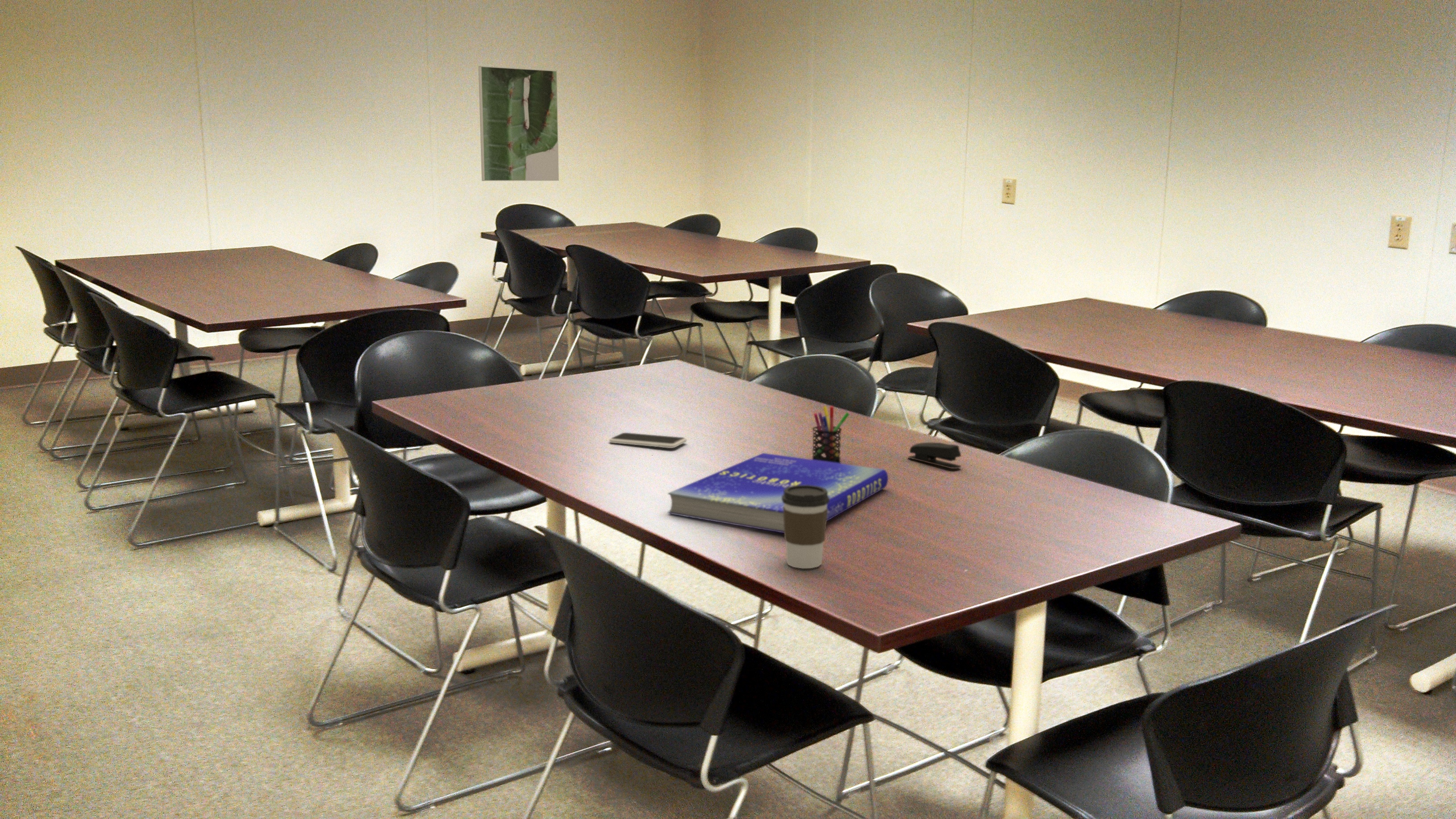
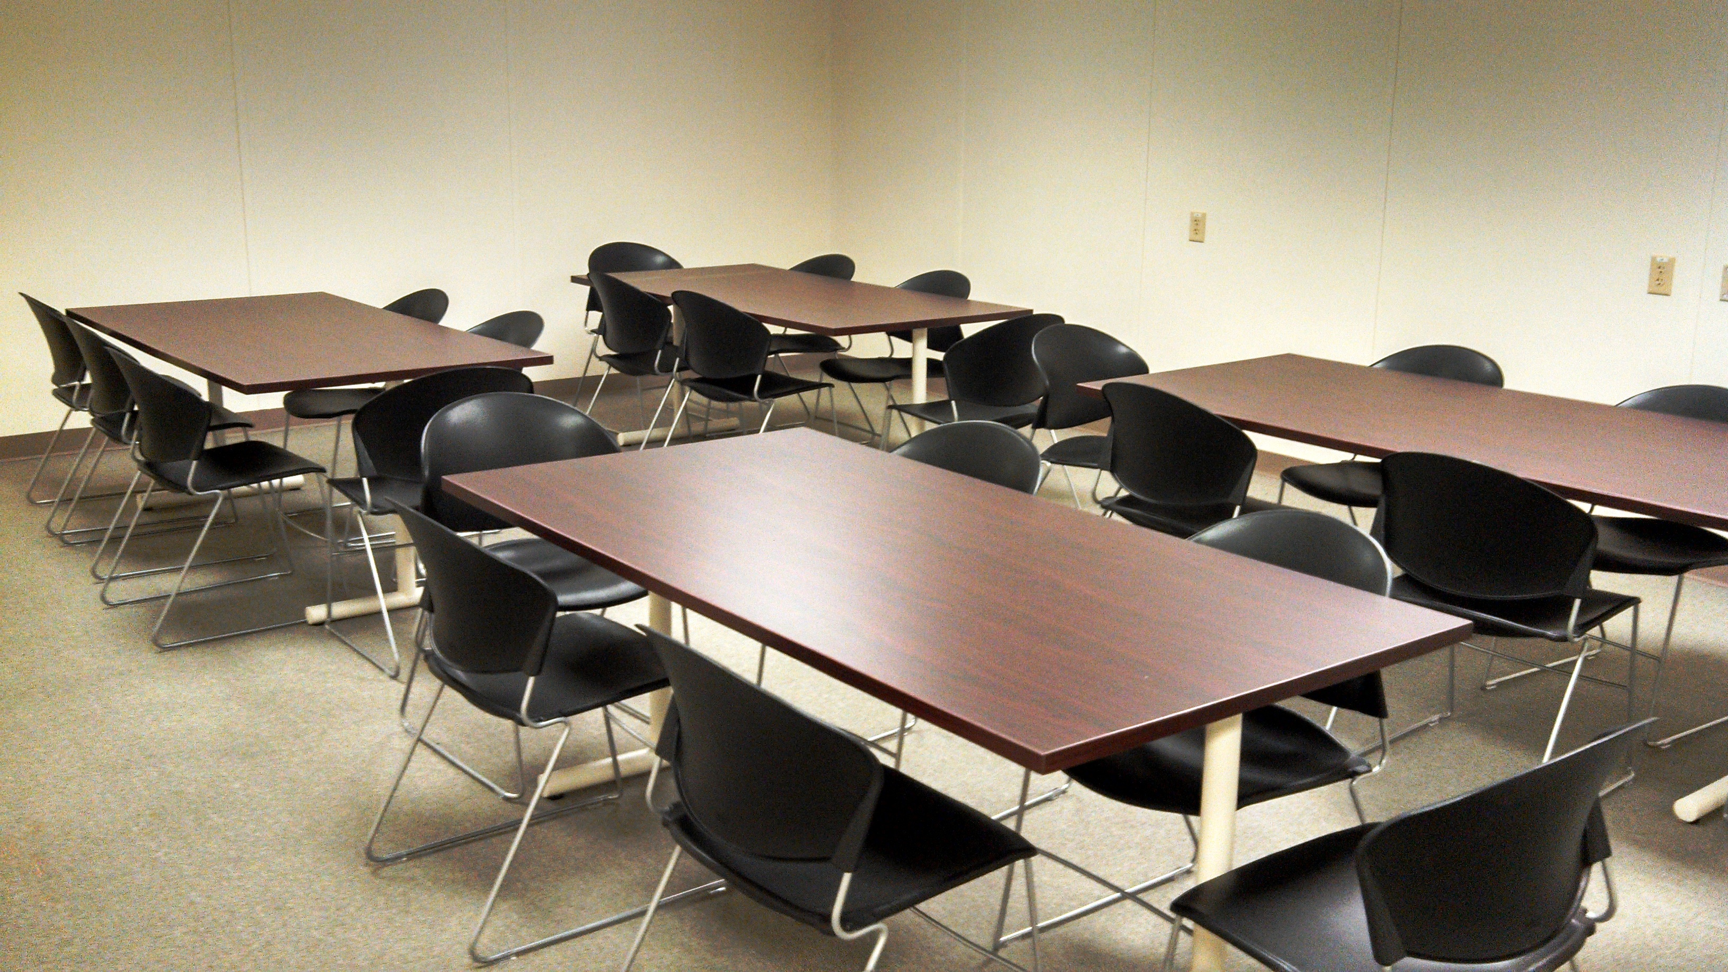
- smartphone [609,432,687,449]
- pen holder [812,405,850,463]
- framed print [478,66,559,182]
- stapler [907,442,962,469]
- book [667,452,889,534]
- coffee cup [782,485,829,569]
